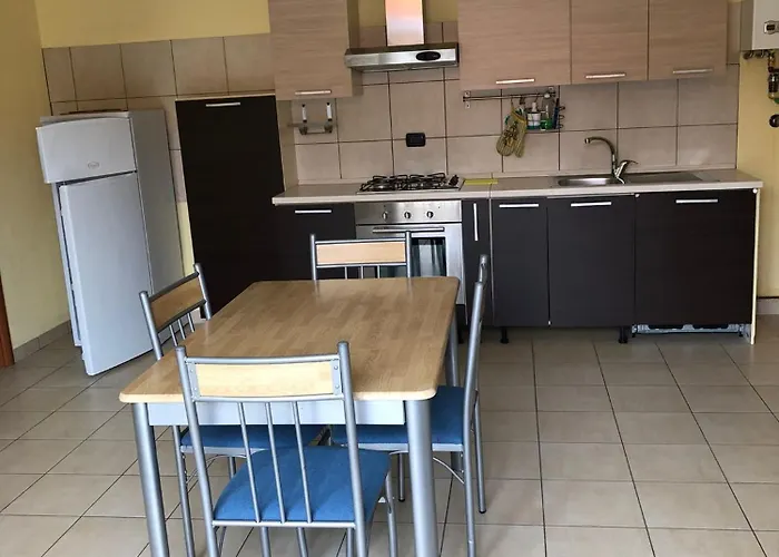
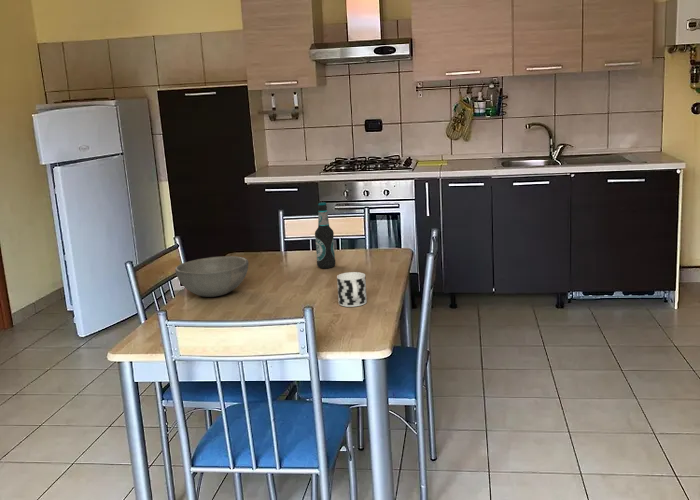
+ bottle [314,201,336,269]
+ bowl [174,255,250,298]
+ cup [336,271,368,308]
